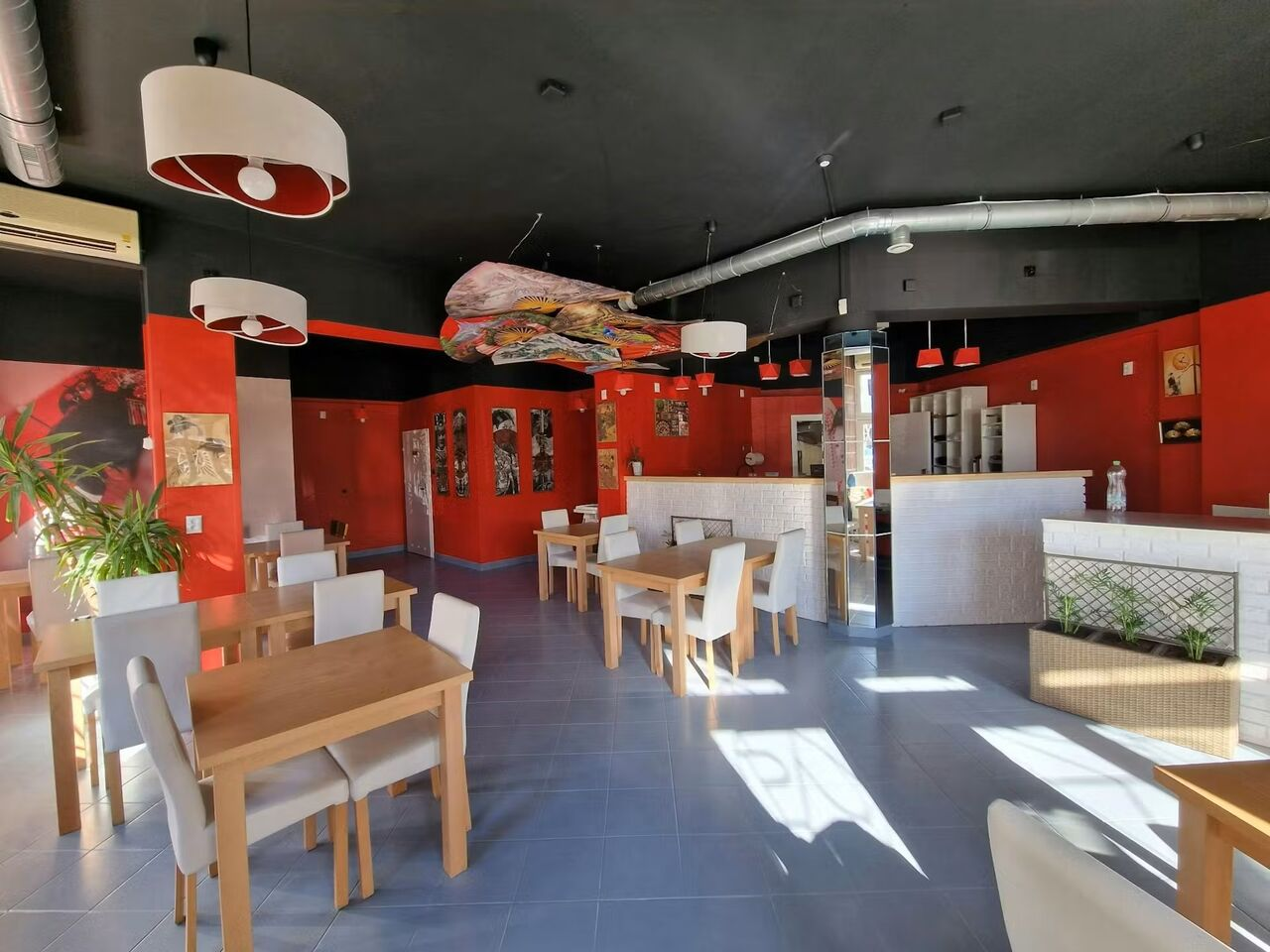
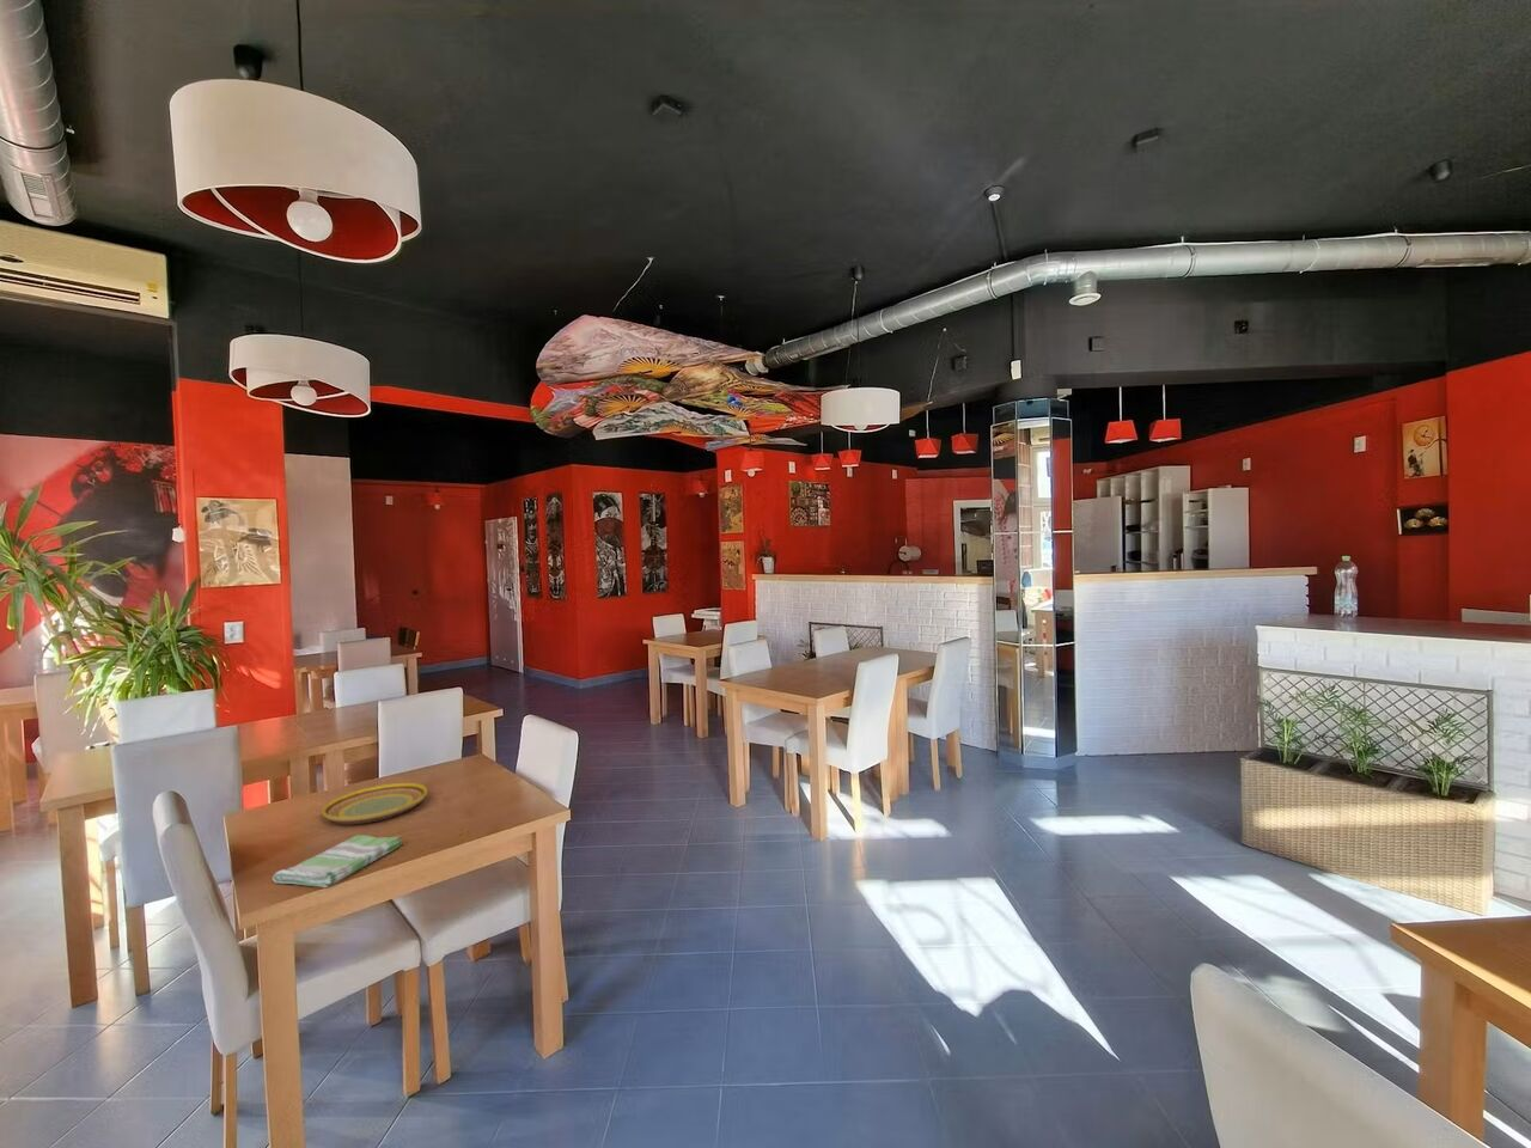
+ dish towel [271,833,404,889]
+ plate [321,783,428,825]
